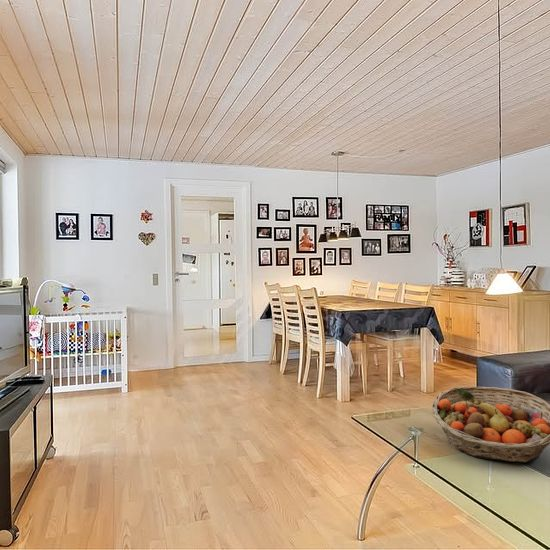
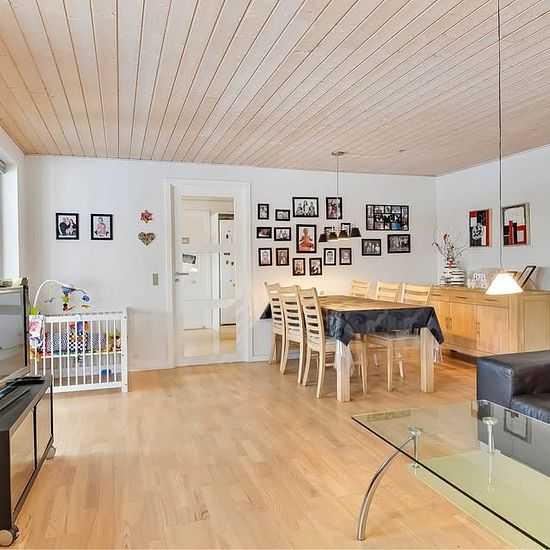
- fruit basket [431,386,550,463]
